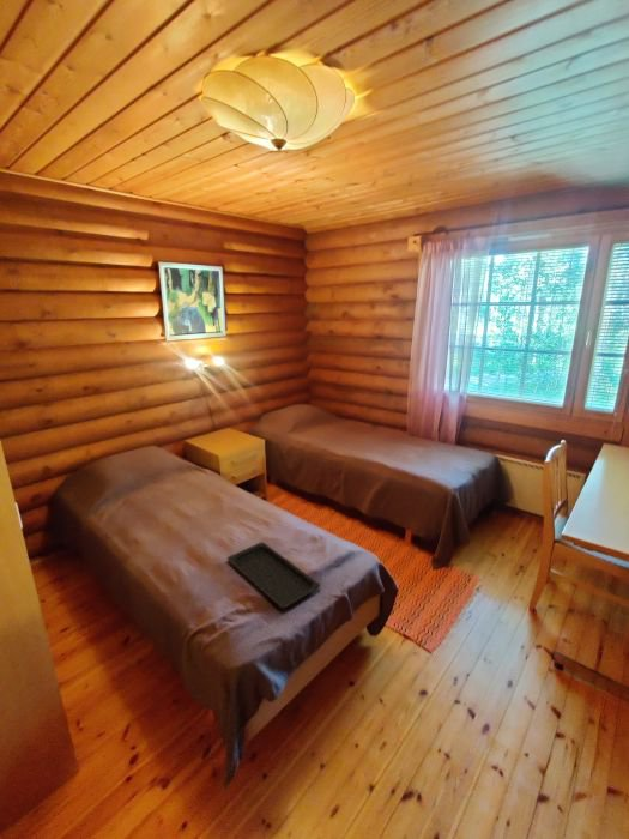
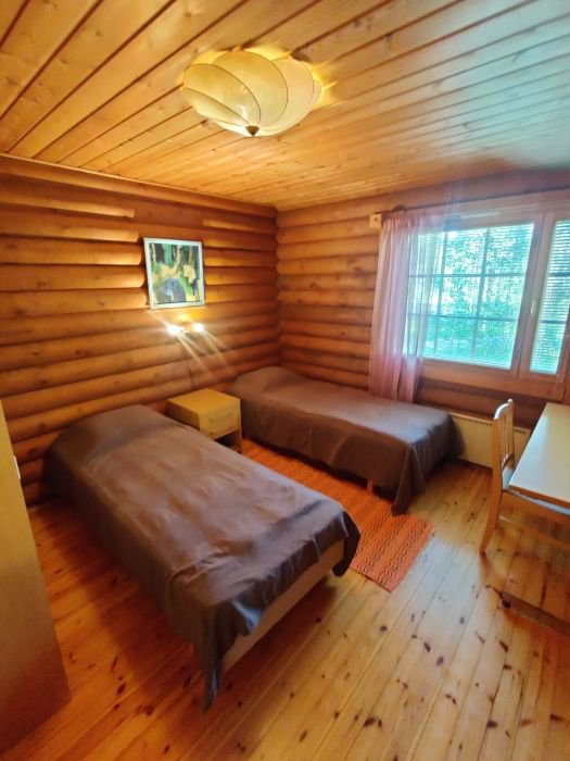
- serving tray [226,541,321,609]
